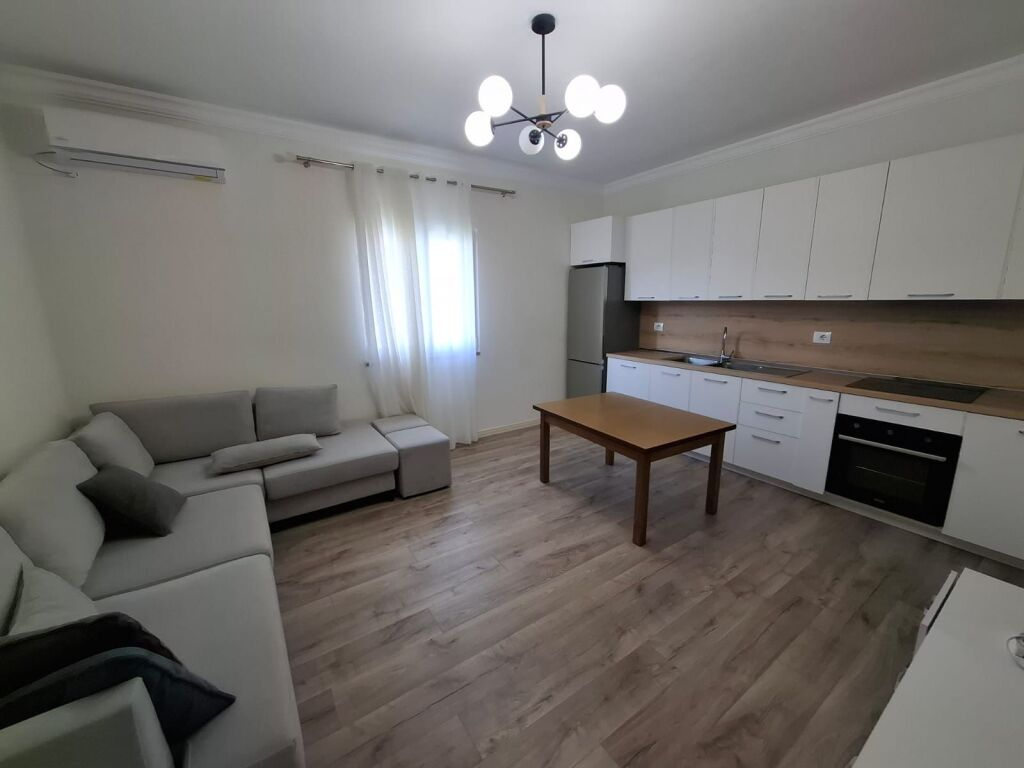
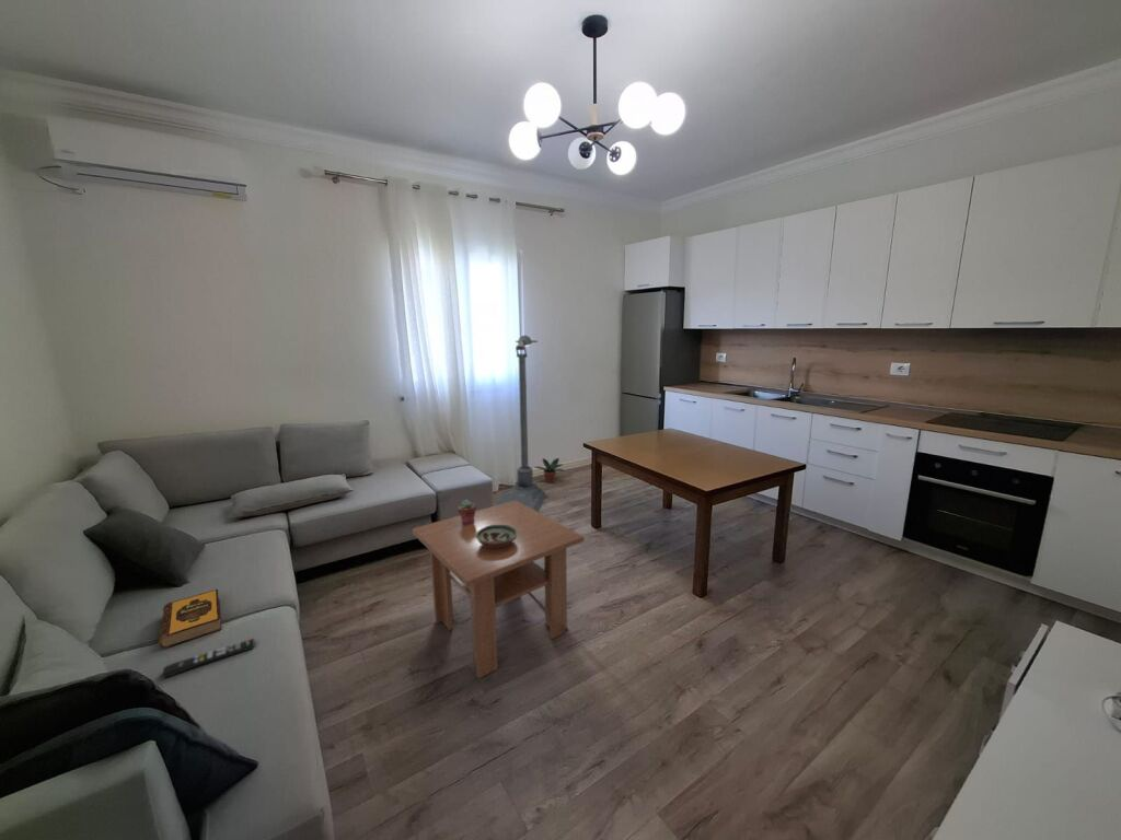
+ potted plant [533,457,566,483]
+ street lamp [493,335,548,513]
+ decorative bowl [476,525,518,548]
+ coffee table [411,500,586,679]
+ potted succulent [457,499,477,524]
+ hardback book [158,588,222,649]
+ remote control [161,638,255,679]
